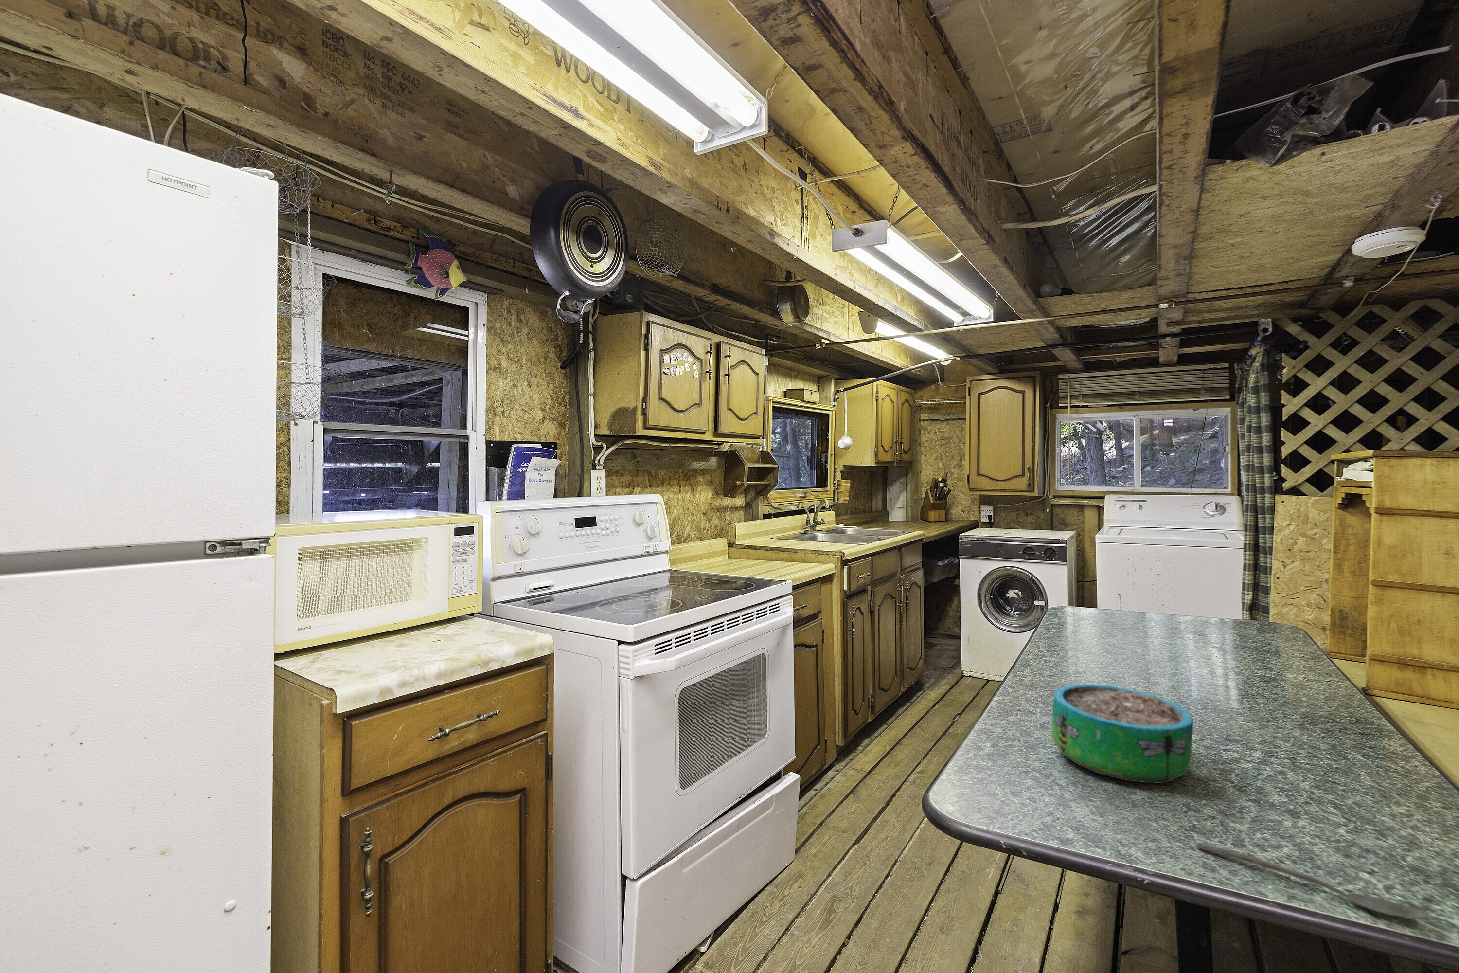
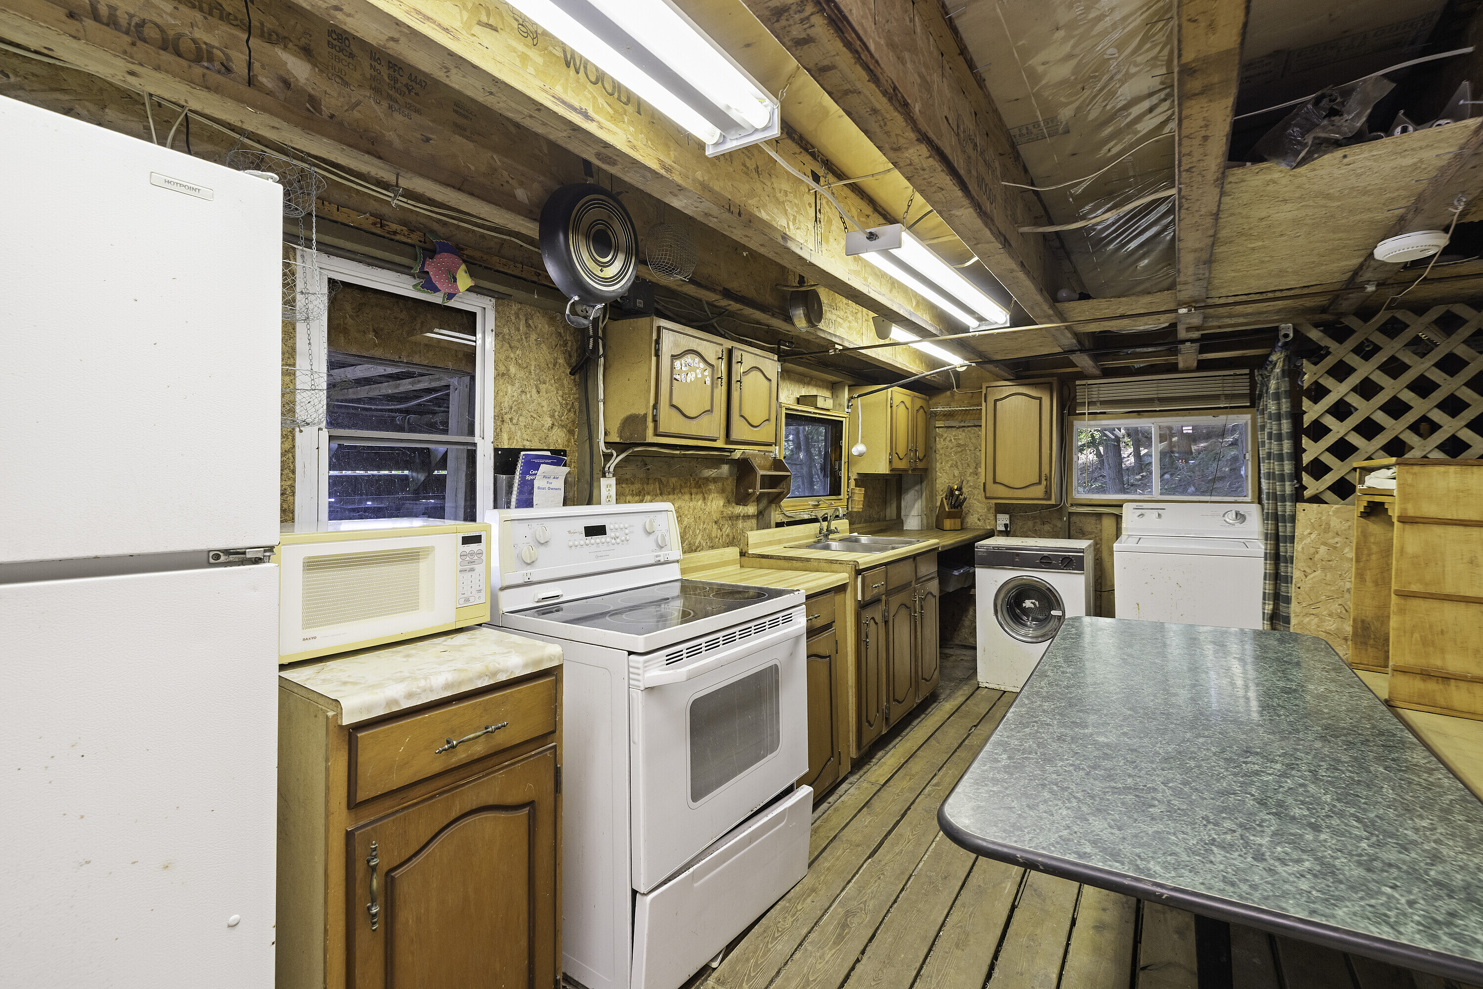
- spoon [1195,842,1430,920]
- decorative bowl [1051,683,1194,784]
